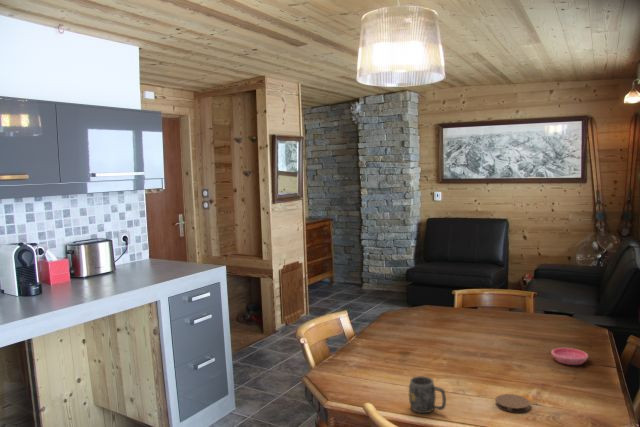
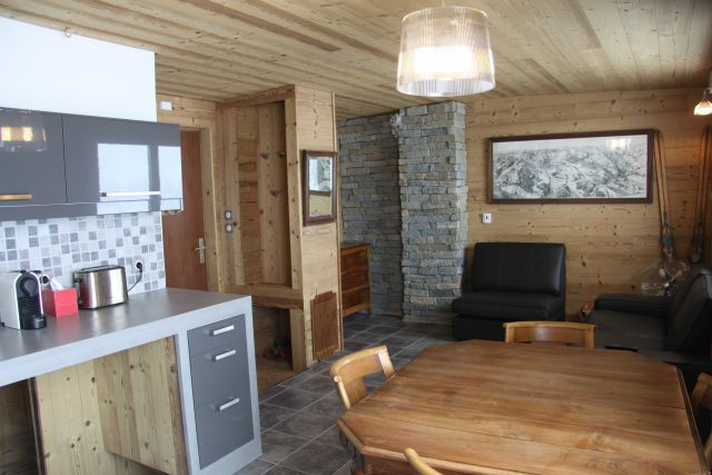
- saucer [550,347,589,366]
- coaster [494,393,531,414]
- mug [408,375,447,414]
